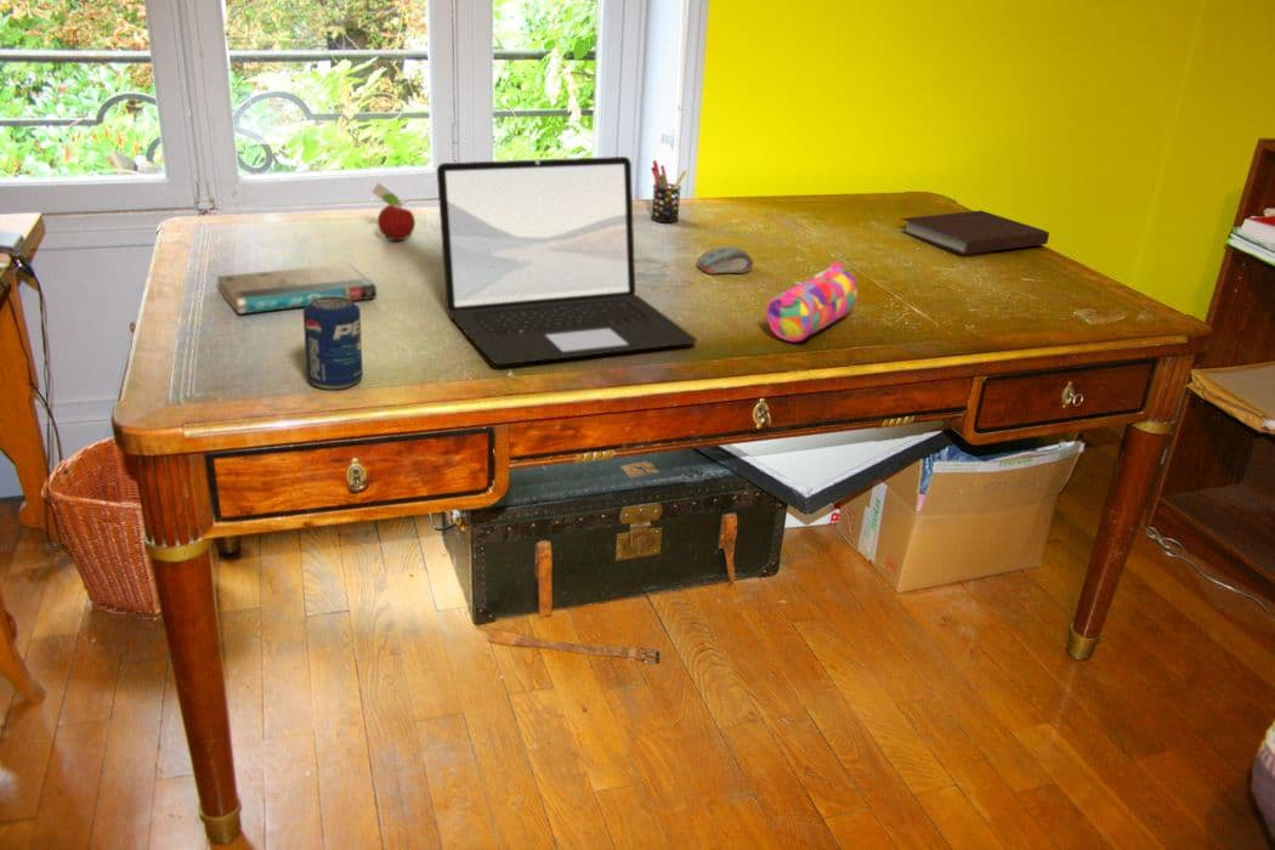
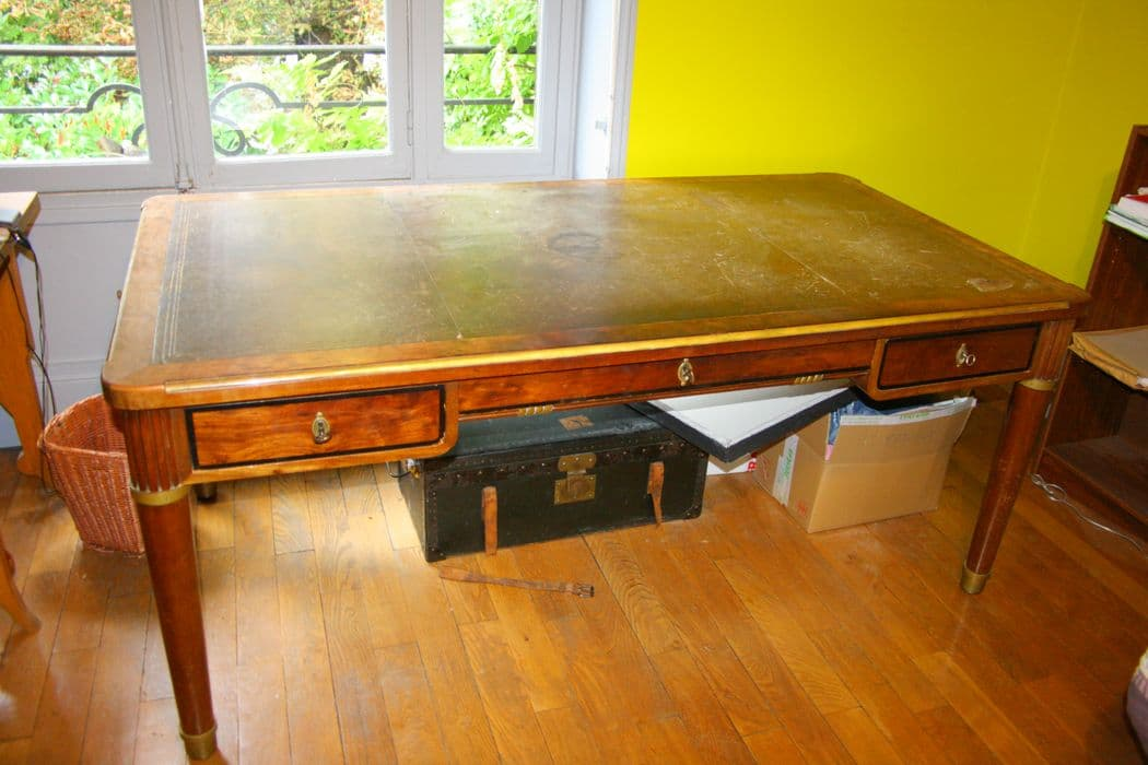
- pencil case [765,262,858,342]
- fruit [370,181,416,242]
- book [216,262,378,314]
- pen holder [650,159,688,223]
- computer mouse [697,245,755,274]
- laptop [436,155,698,365]
- notebook [900,209,1050,255]
- beverage can [302,296,364,390]
